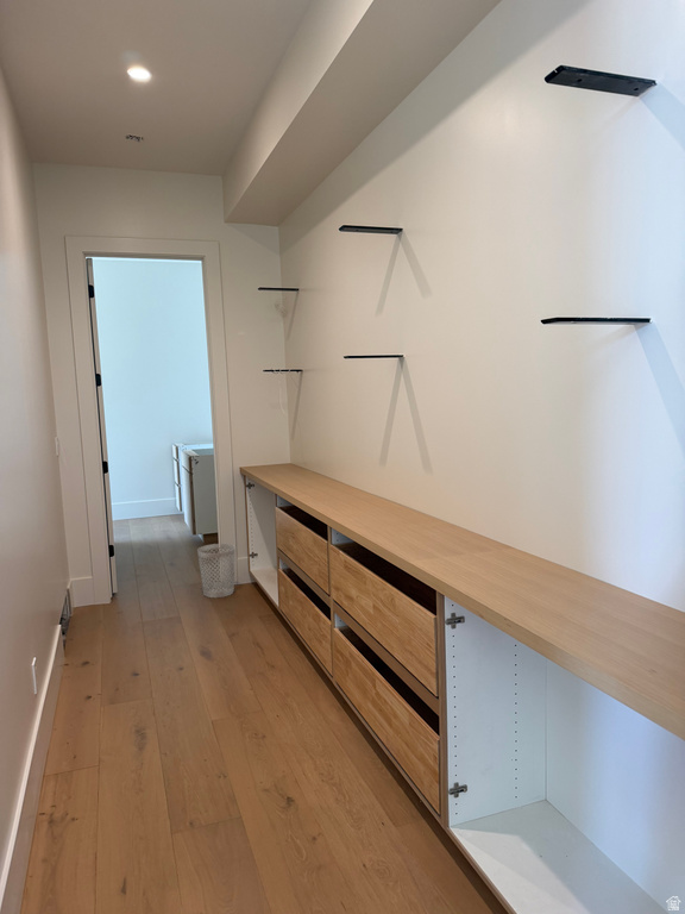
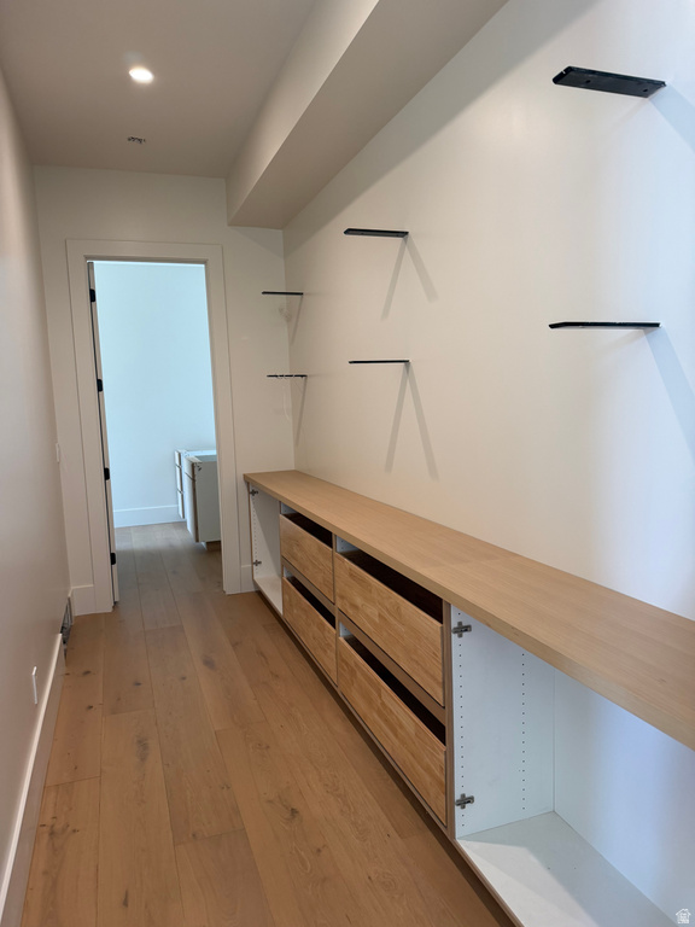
- wastebasket [196,543,237,599]
